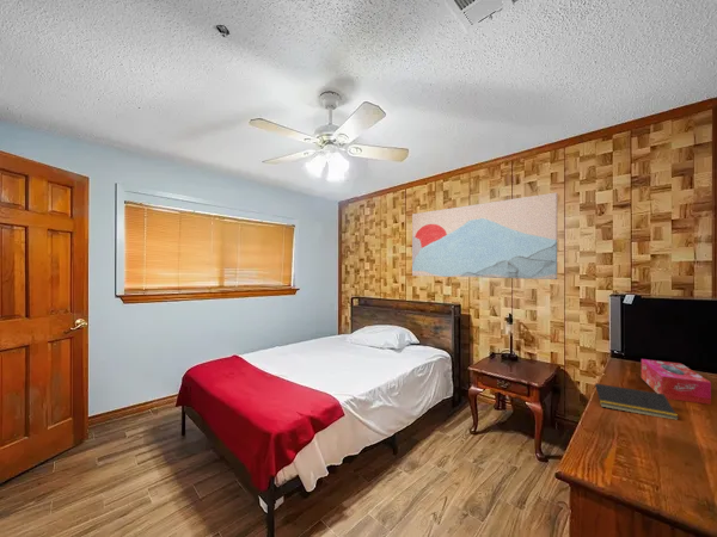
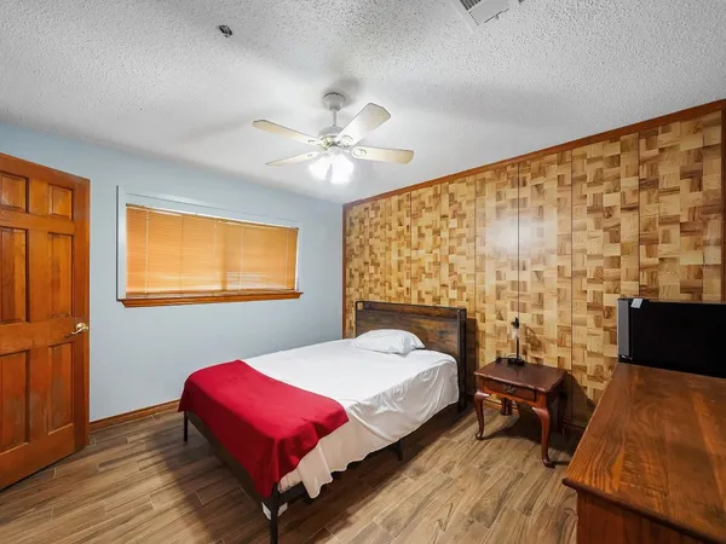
- wall art [411,191,558,280]
- notepad [593,382,680,421]
- tissue box [641,358,712,406]
